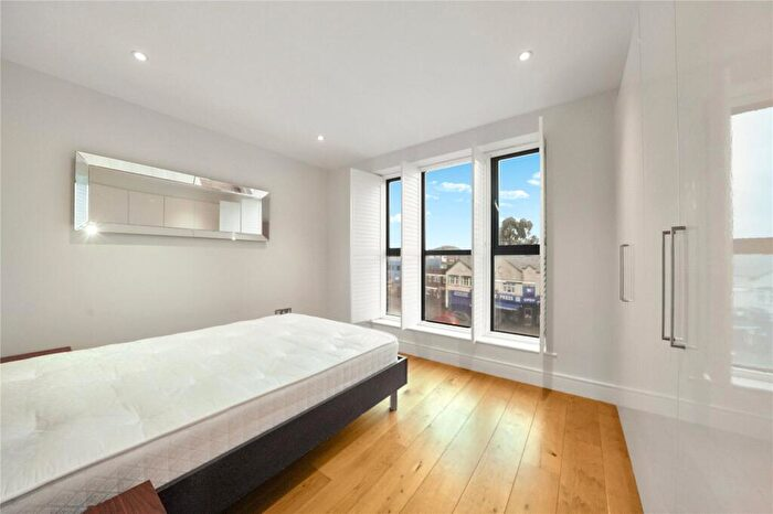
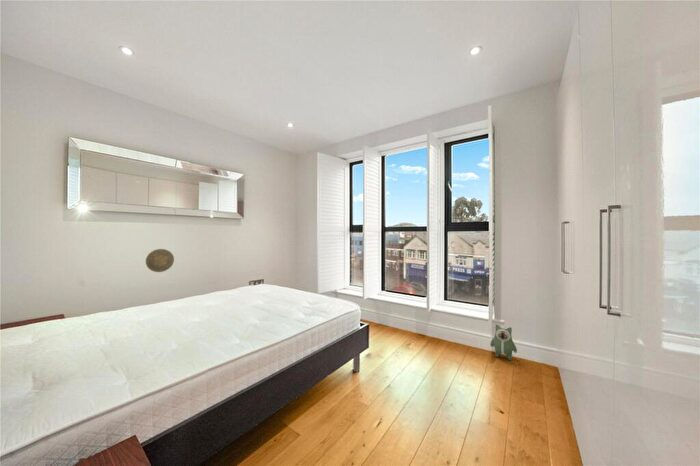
+ plush toy [489,324,518,361]
+ decorative plate [145,248,175,273]
